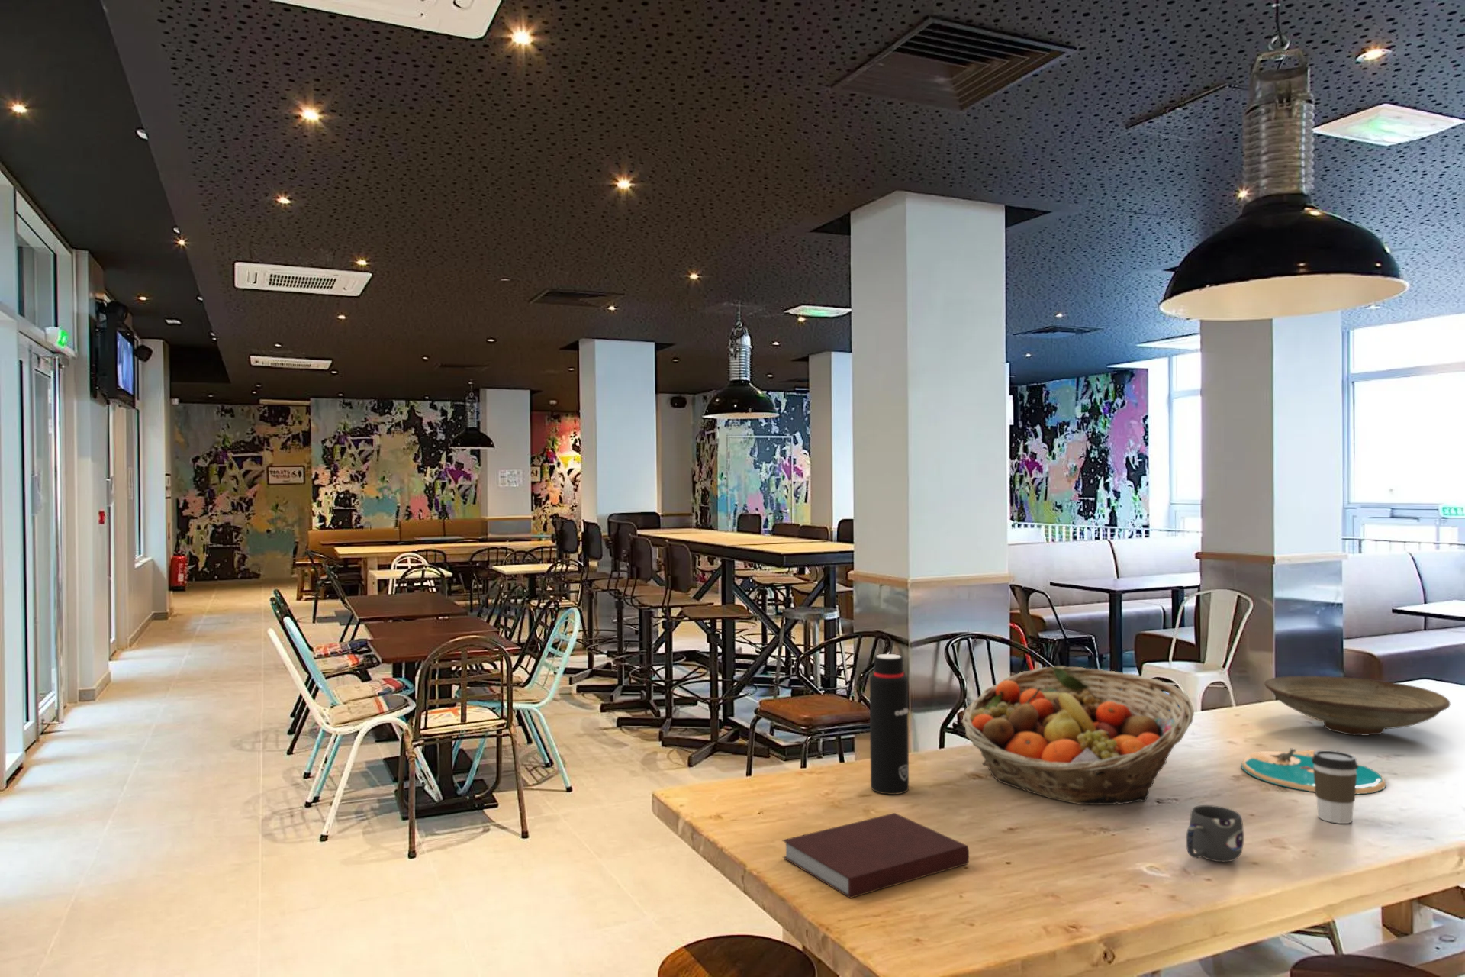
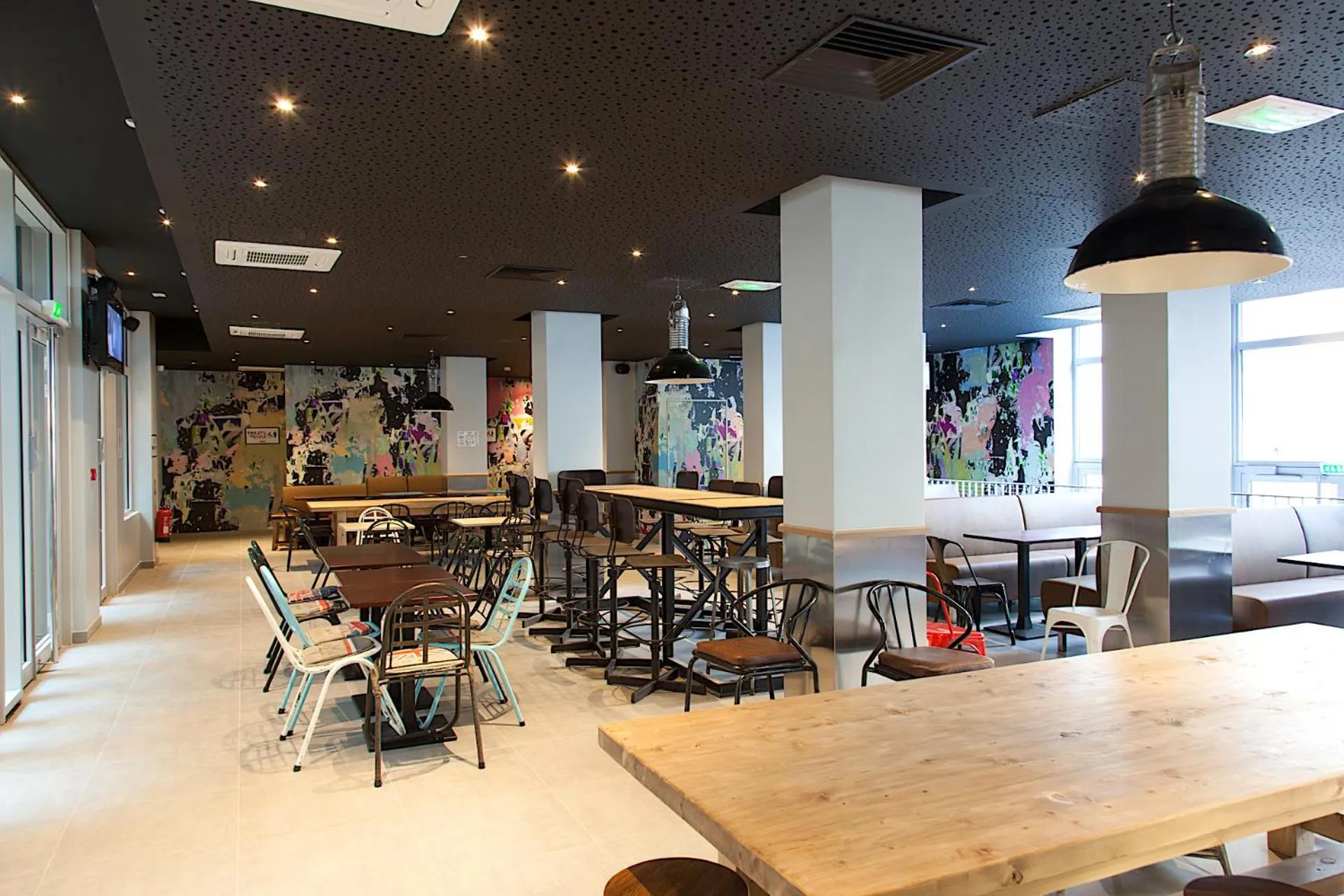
- water bottle [869,653,909,795]
- plate [1240,747,1388,795]
- mug [1186,805,1245,863]
- fruit basket [960,665,1195,805]
- decorative bowl [1263,675,1451,736]
- coffee cup [1311,749,1359,824]
- notebook [782,812,970,900]
